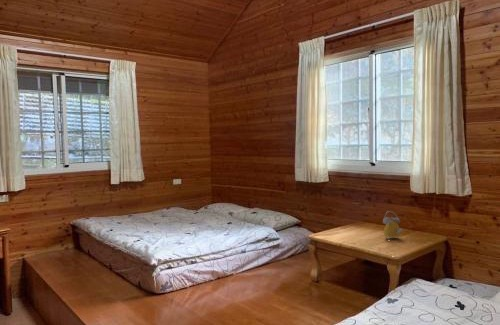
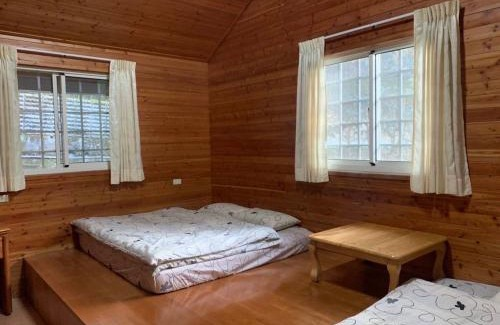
- alarm clock [382,210,403,239]
